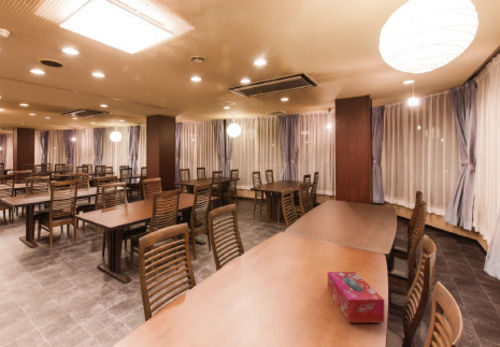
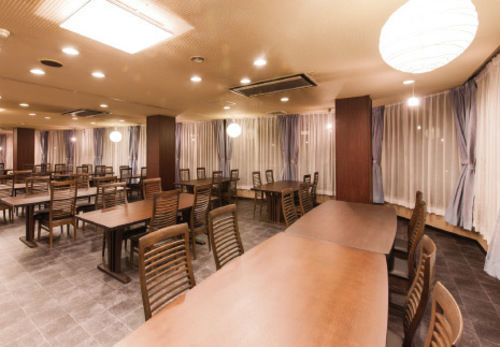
- tissue box [327,271,385,323]
